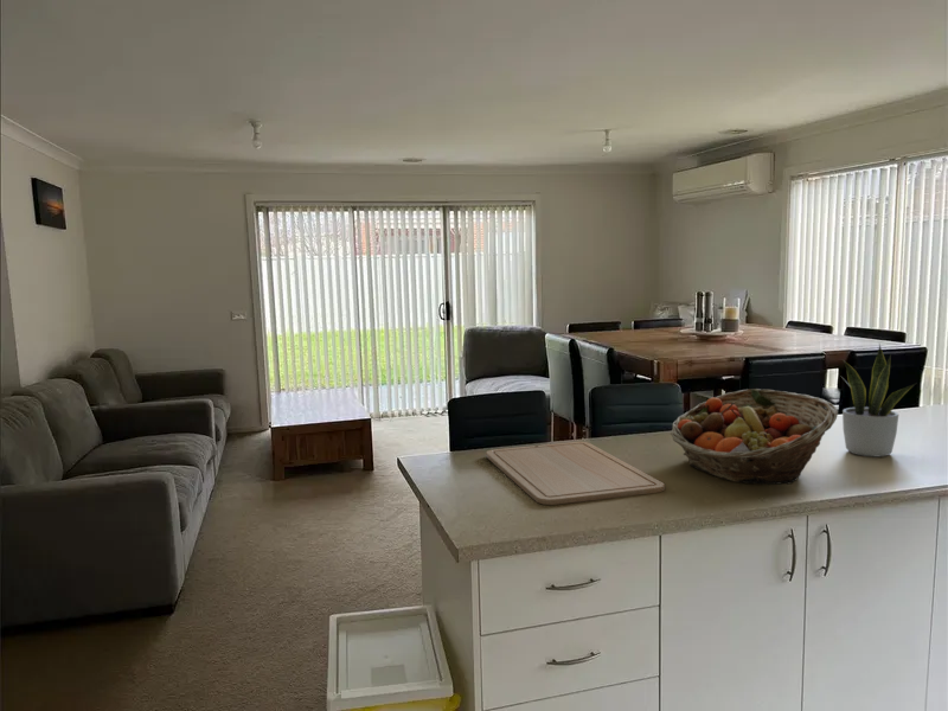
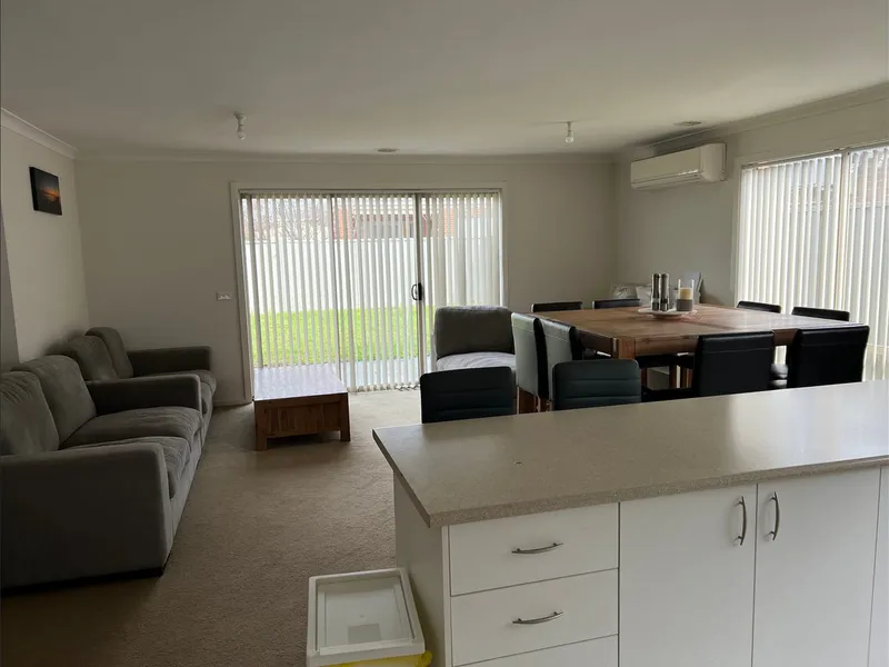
- chopping board [485,441,666,506]
- potted plant [834,344,916,457]
- fruit basket [670,387,839,486]
